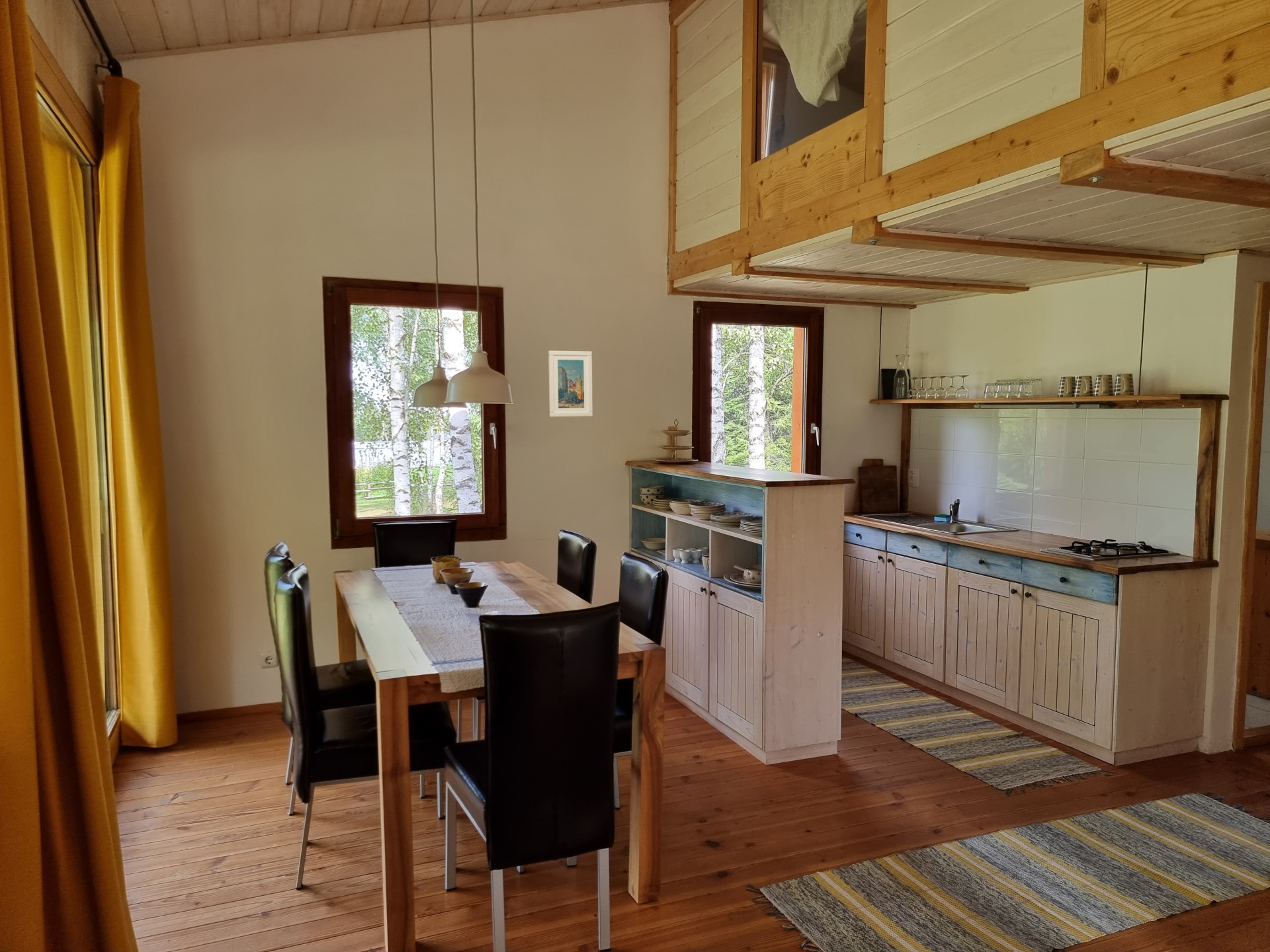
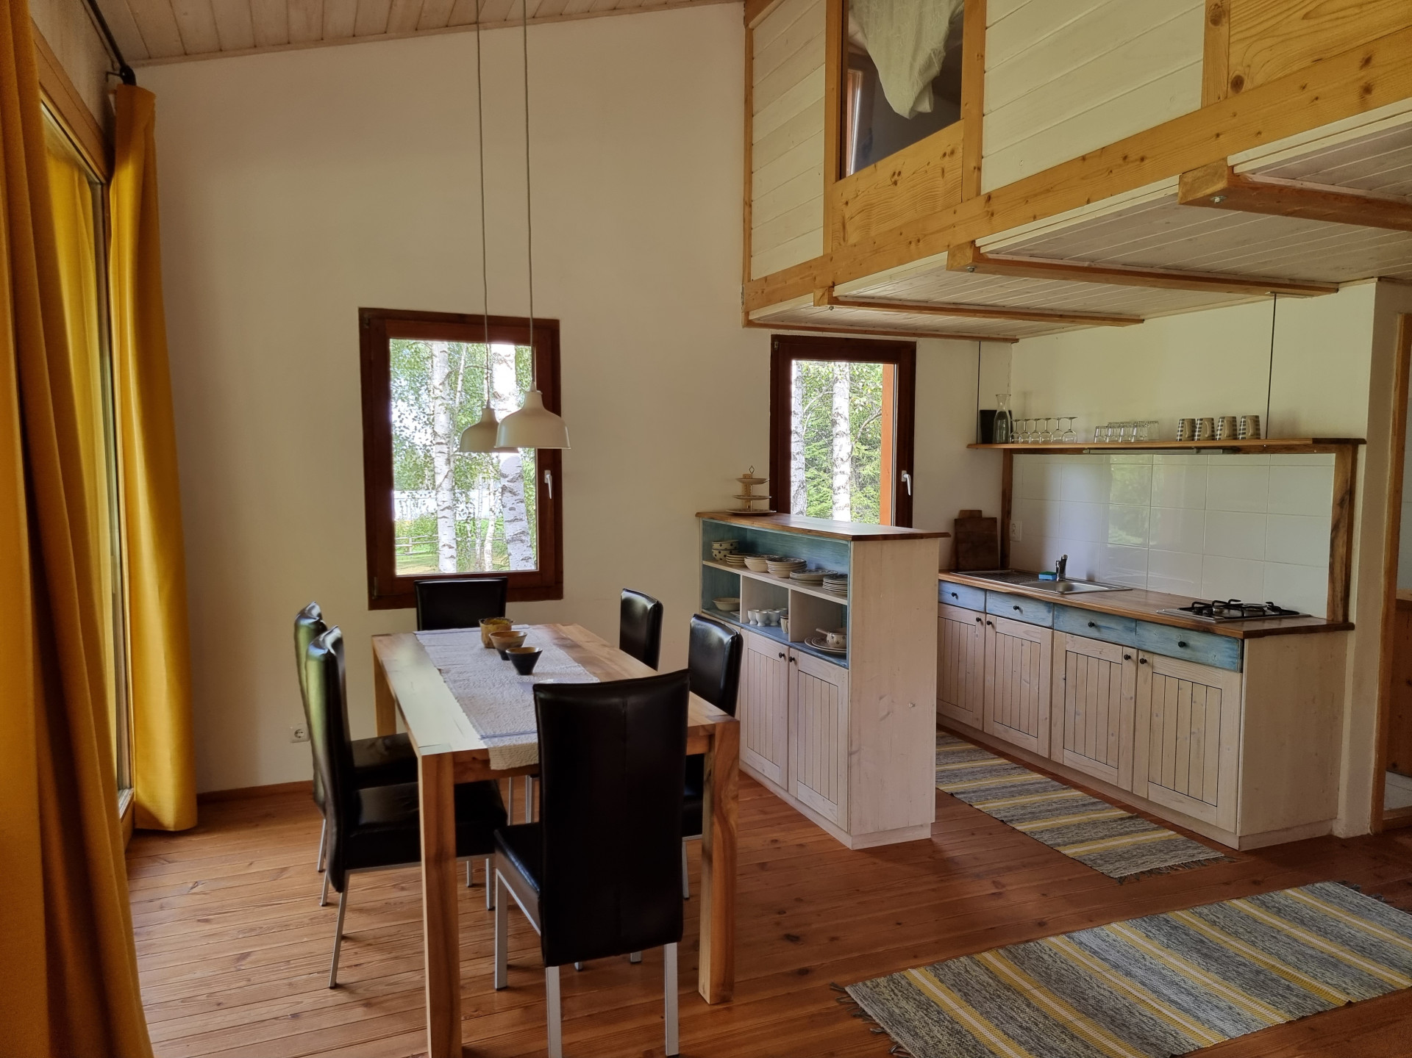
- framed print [548,350,593,418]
